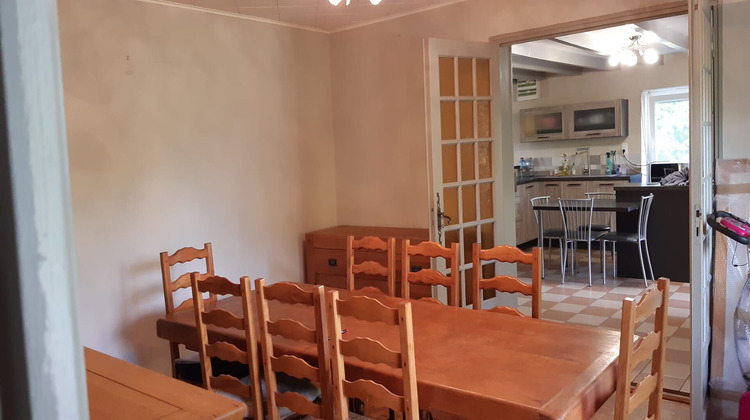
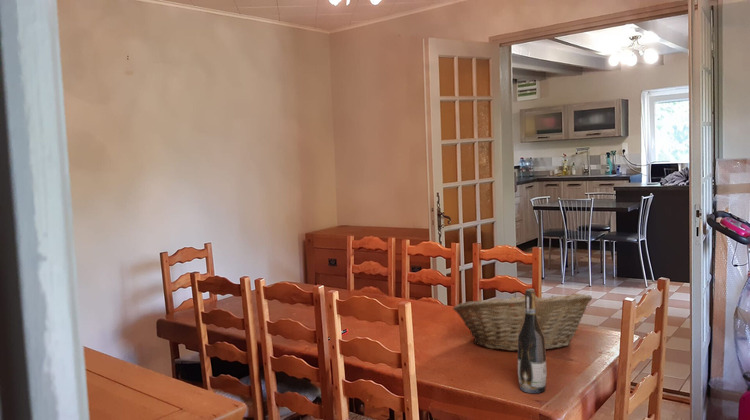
+ wine bottle [517,288,548,394]
+ fruit basket [452,289,593,352]
